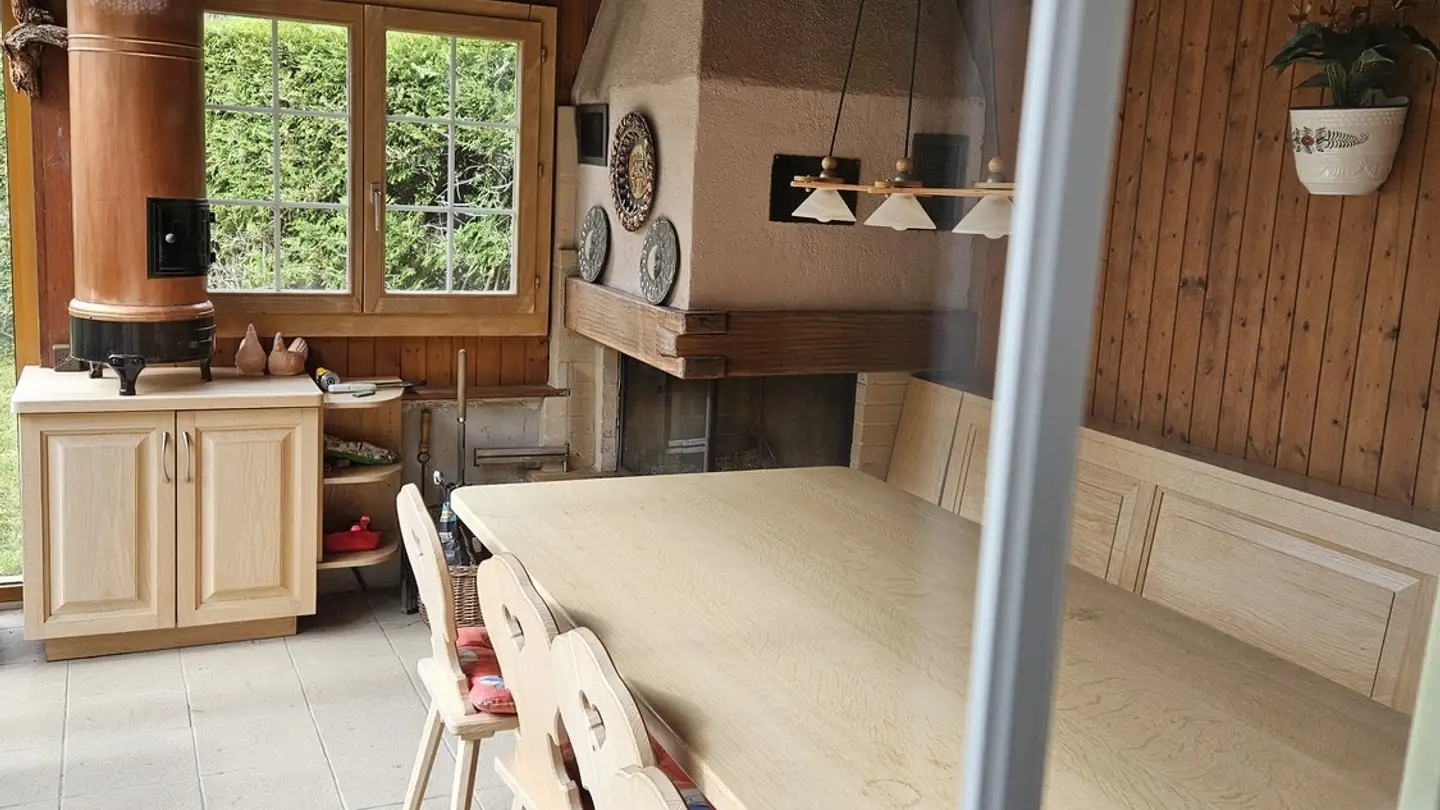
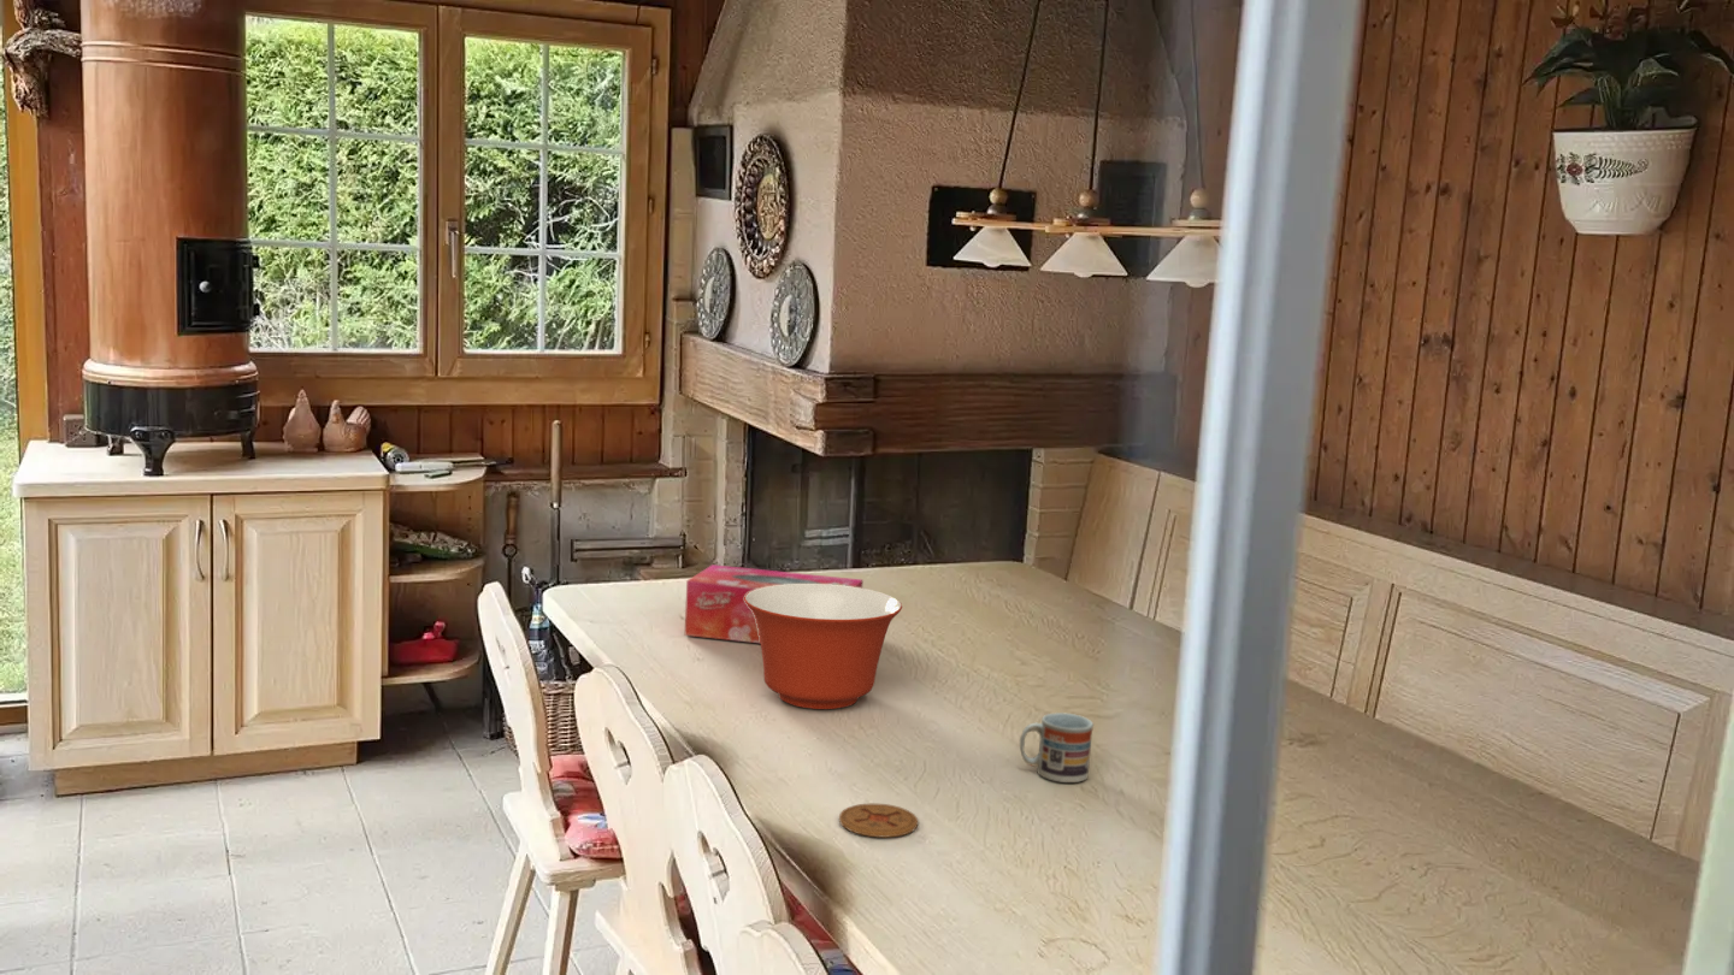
+ mixing bowl [744,584,903,710]
+ coaster [838,803,919,839]
+ cup [1019,711,1095,784]
+ tissue box [684,563,865,644]
